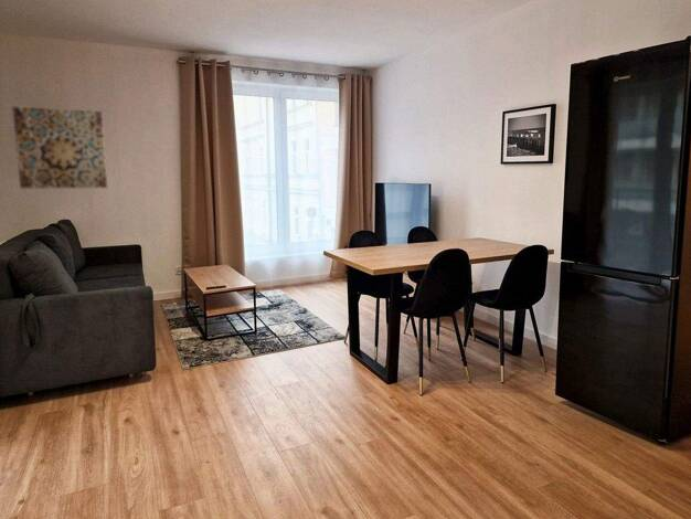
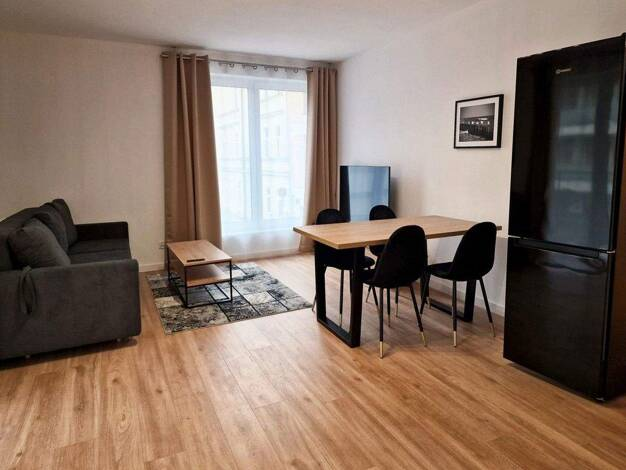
- wall art [11,106,108,189]
